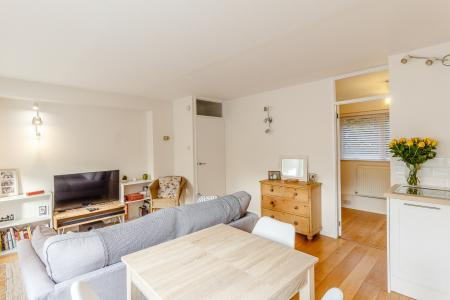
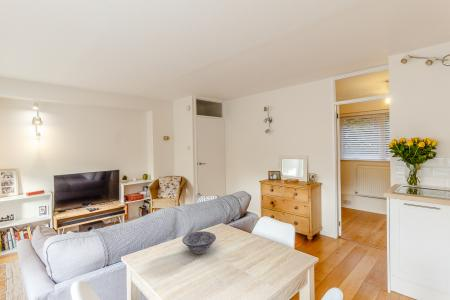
+ bowl [182,230,217,255]
